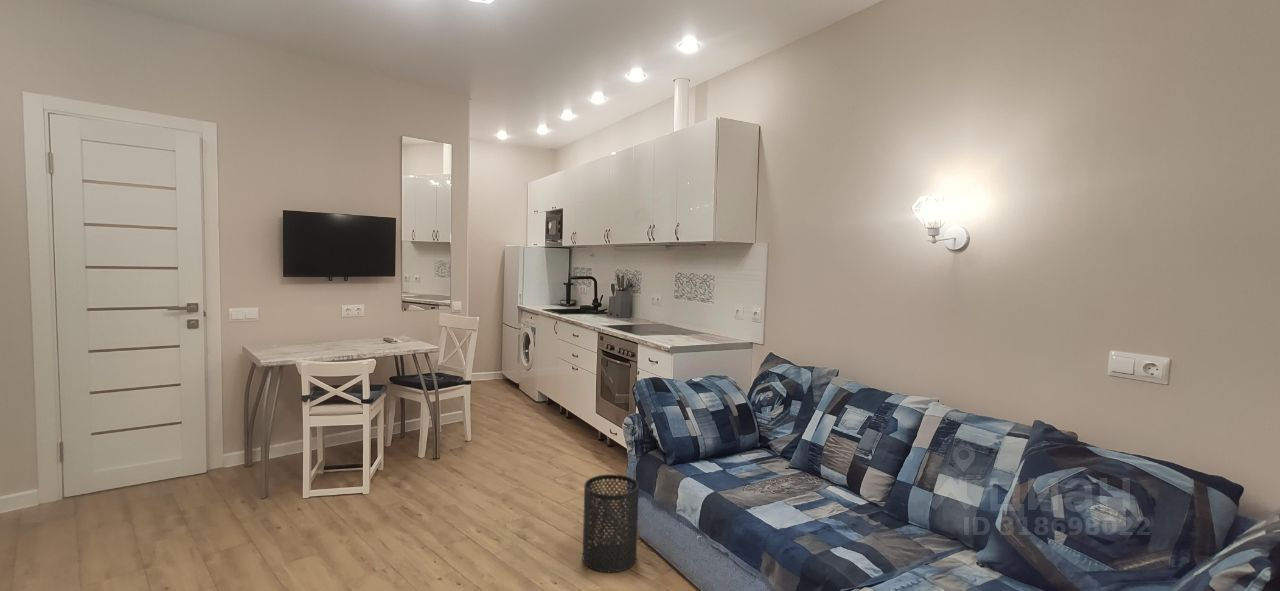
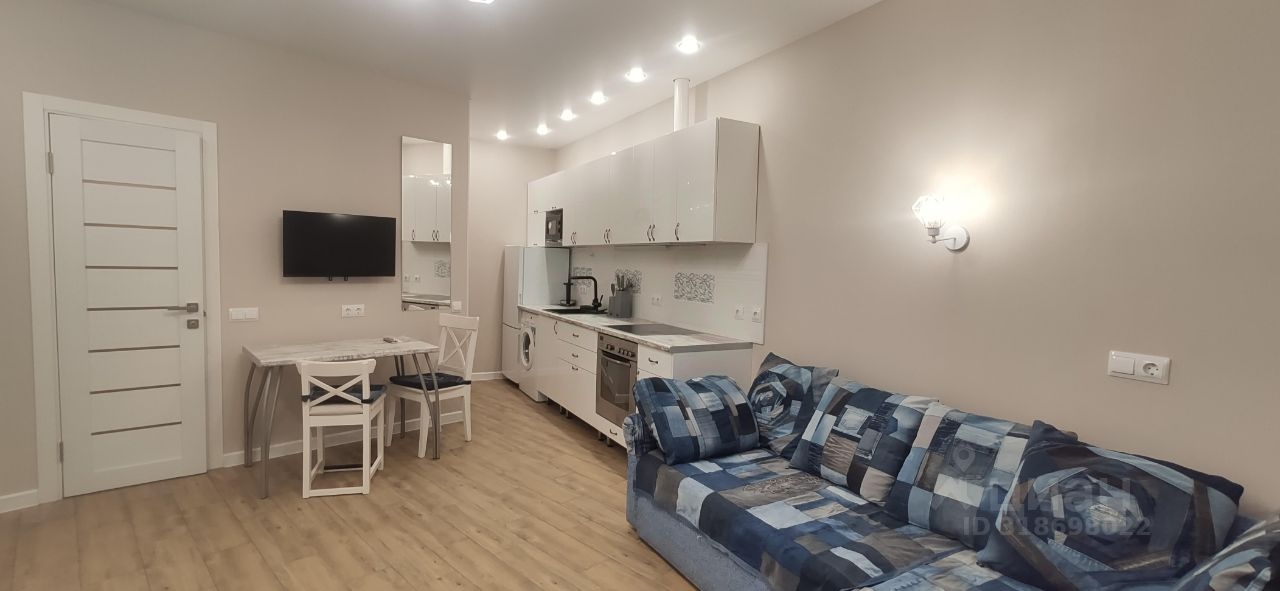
- trash can [582,473,640,574]
